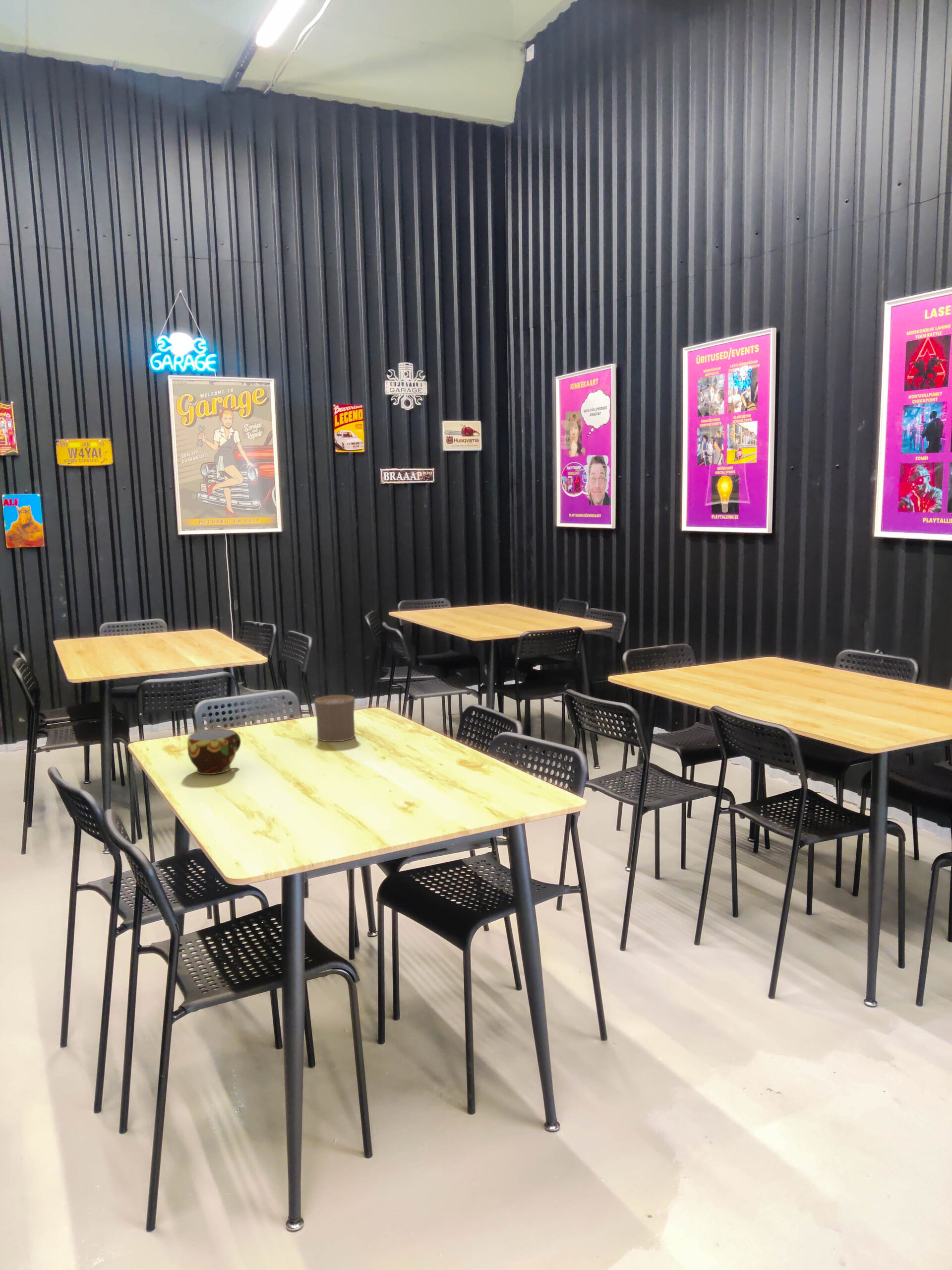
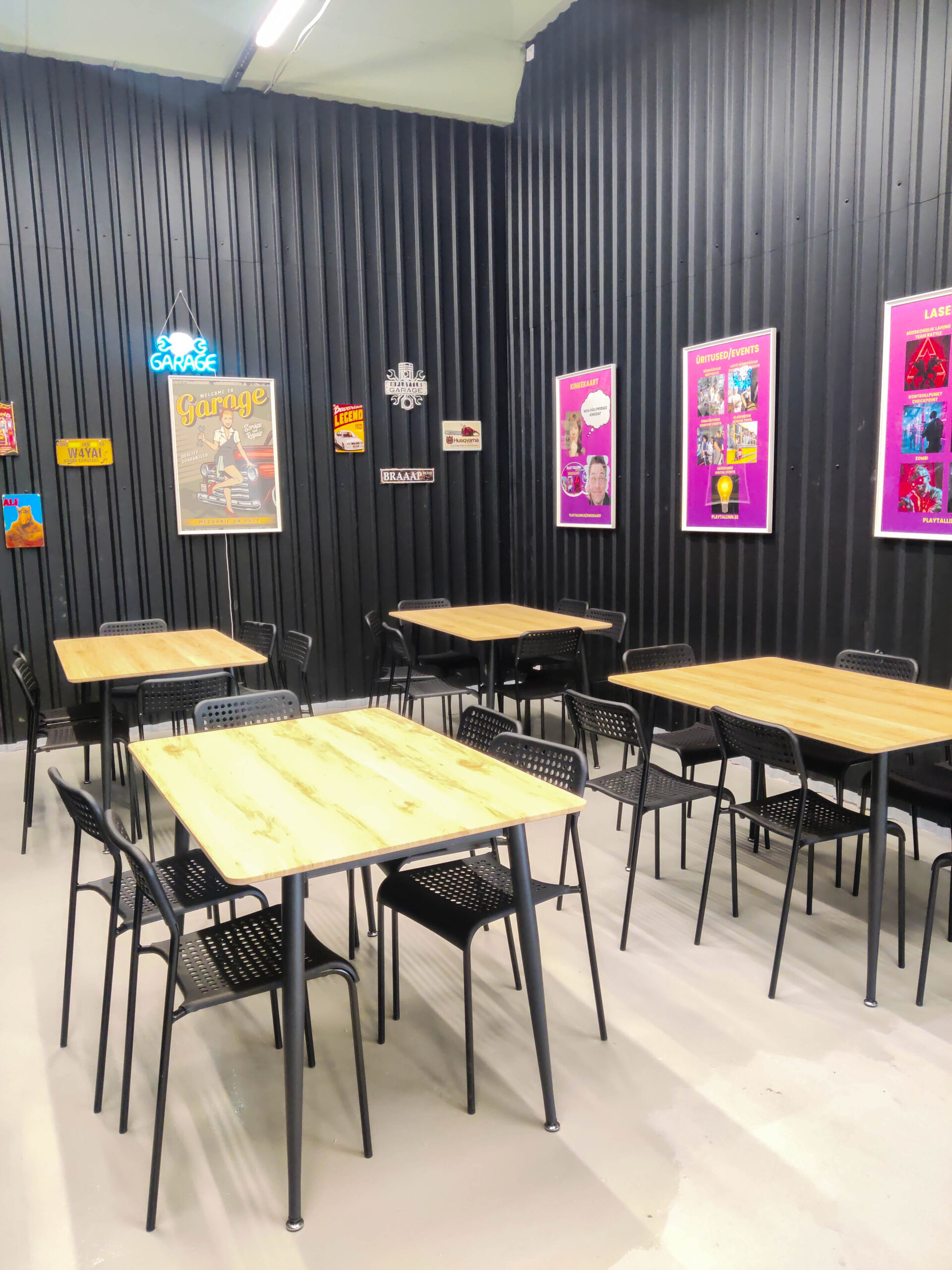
- cup [313,695,356,742]
- cup [187,728,241,775]
